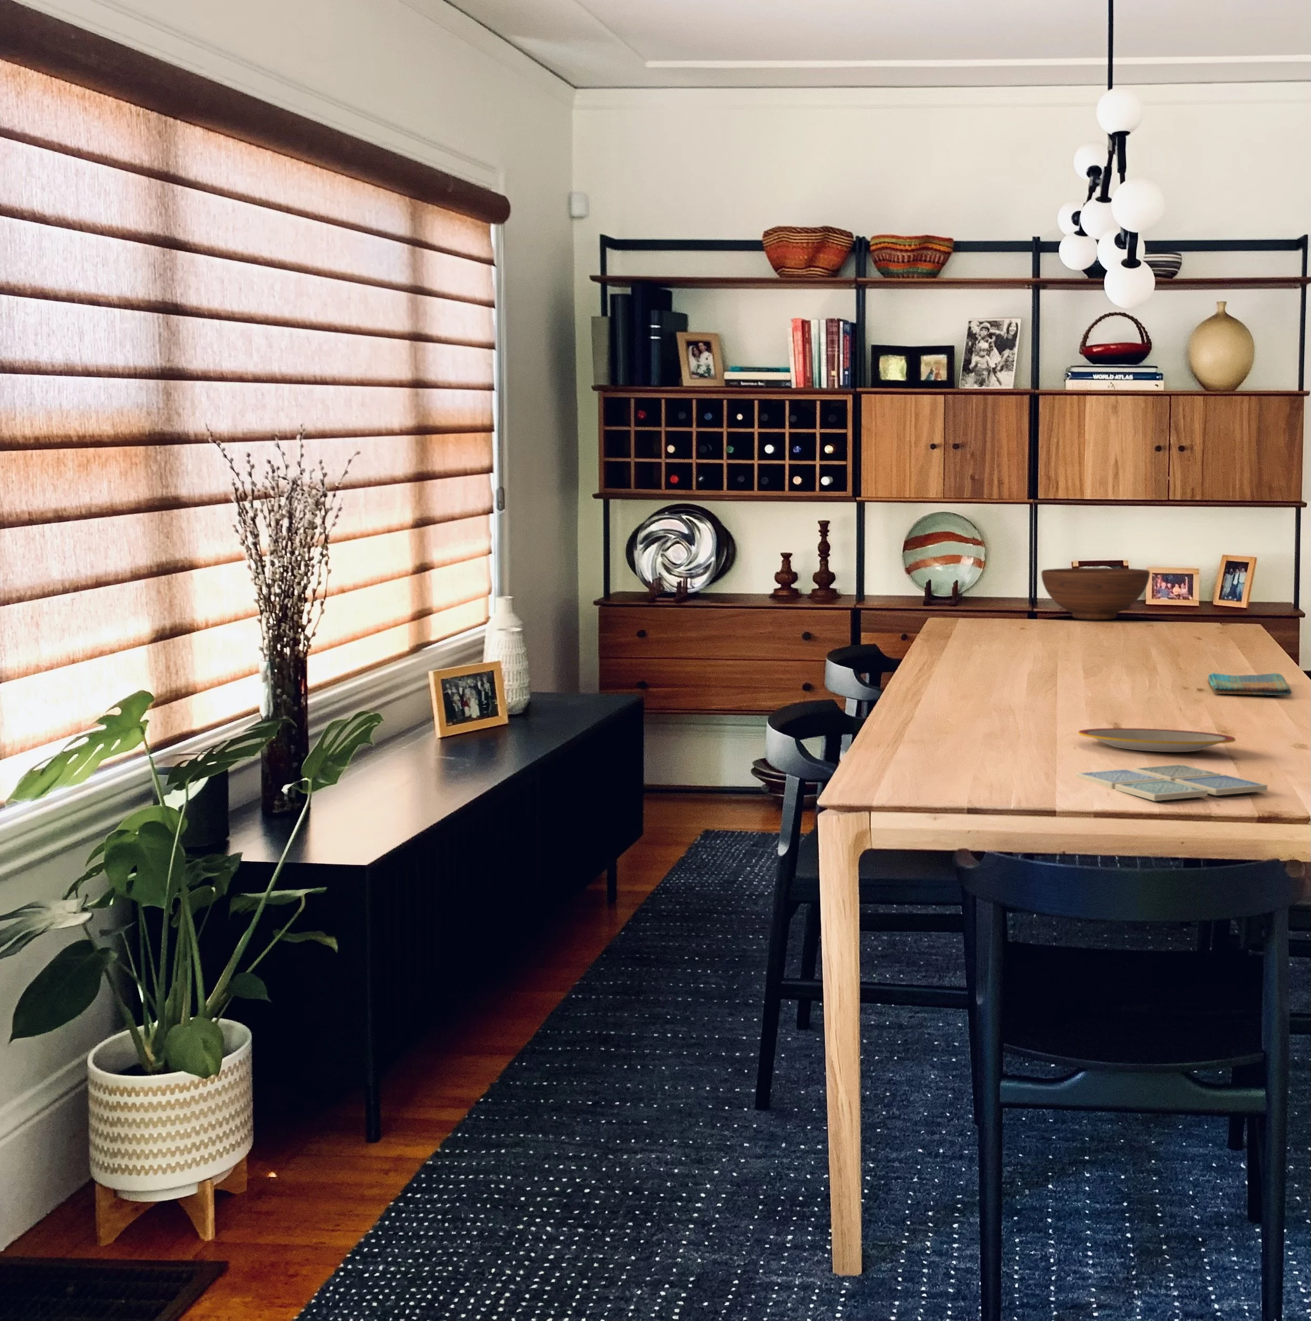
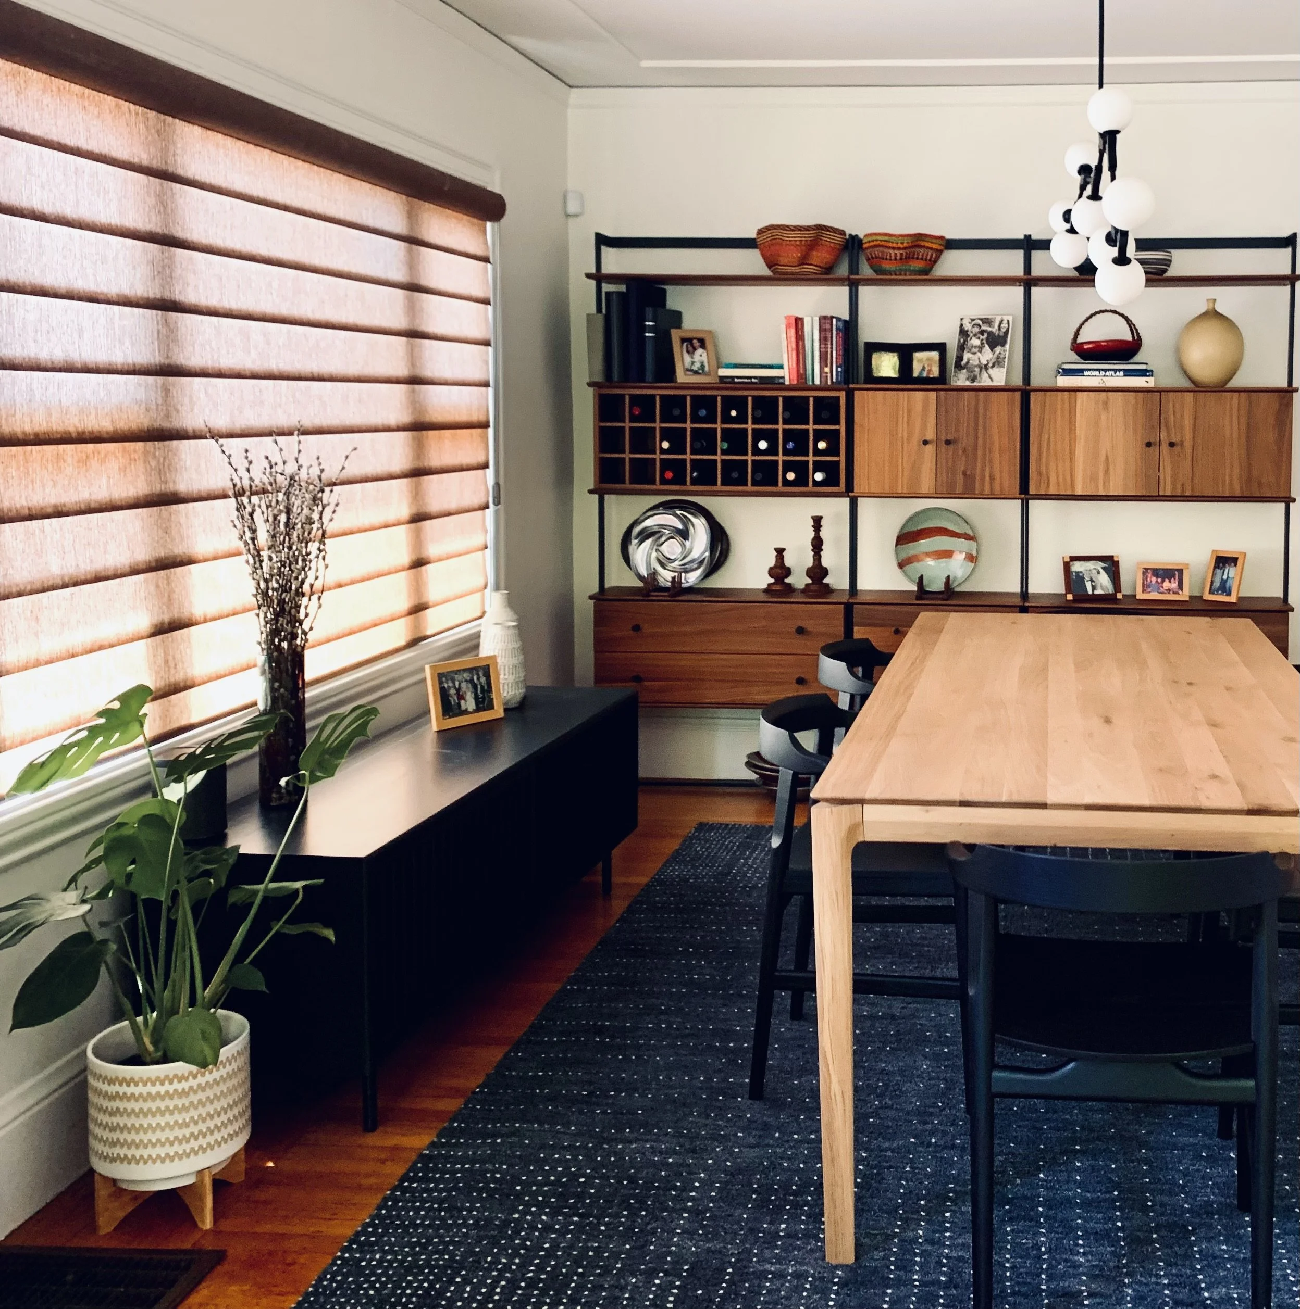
- fruit bowl [1041,568,1150,621]
- dish towel [1207,673,1293,695]
- drink coaster [1074,764,1268,802]
- plate [1078,728,1237,753]
